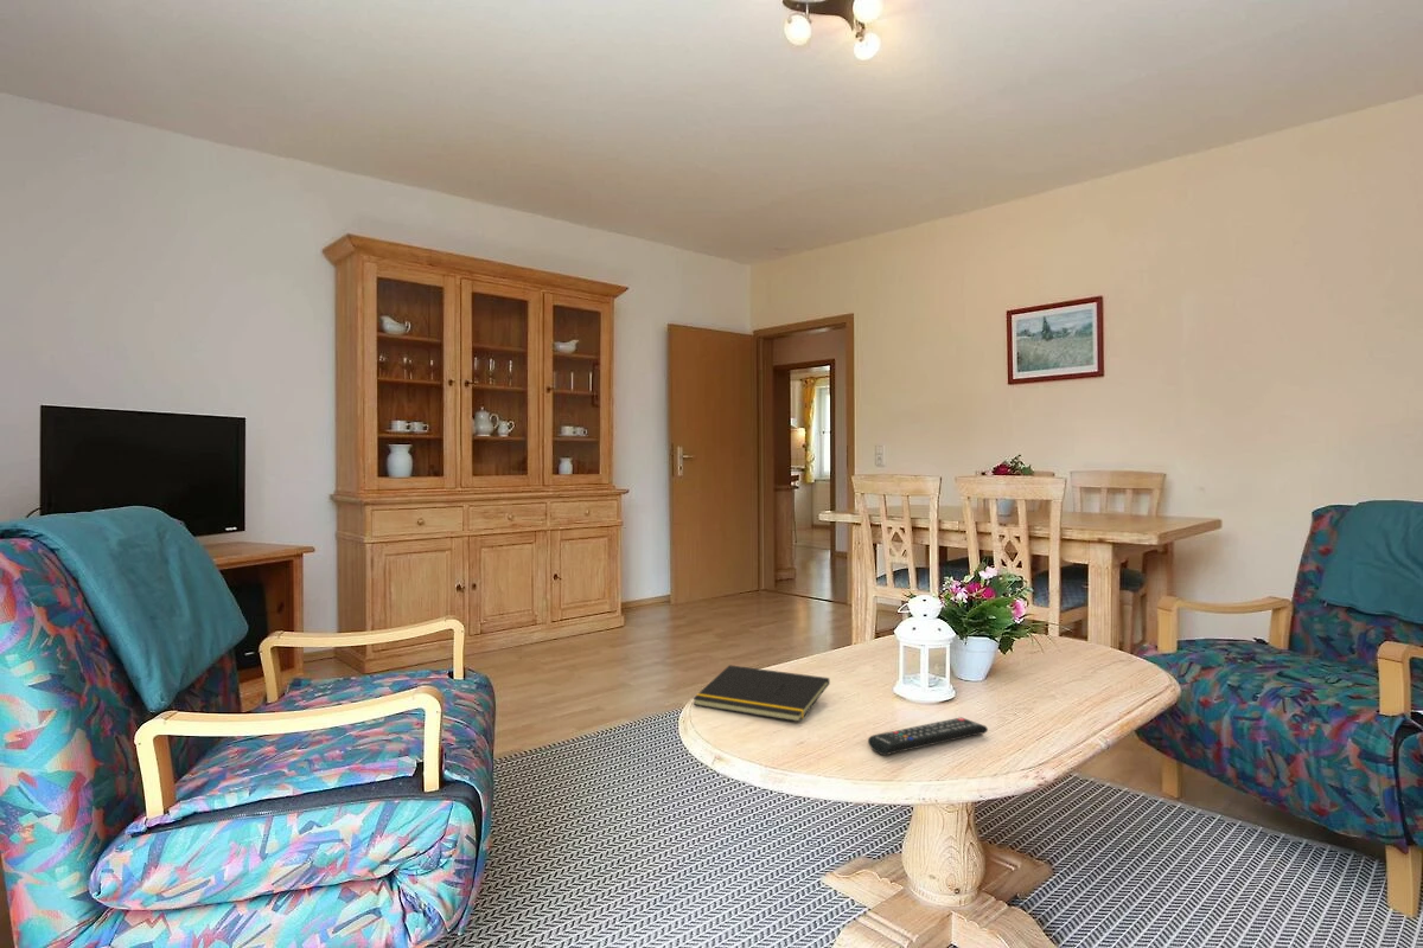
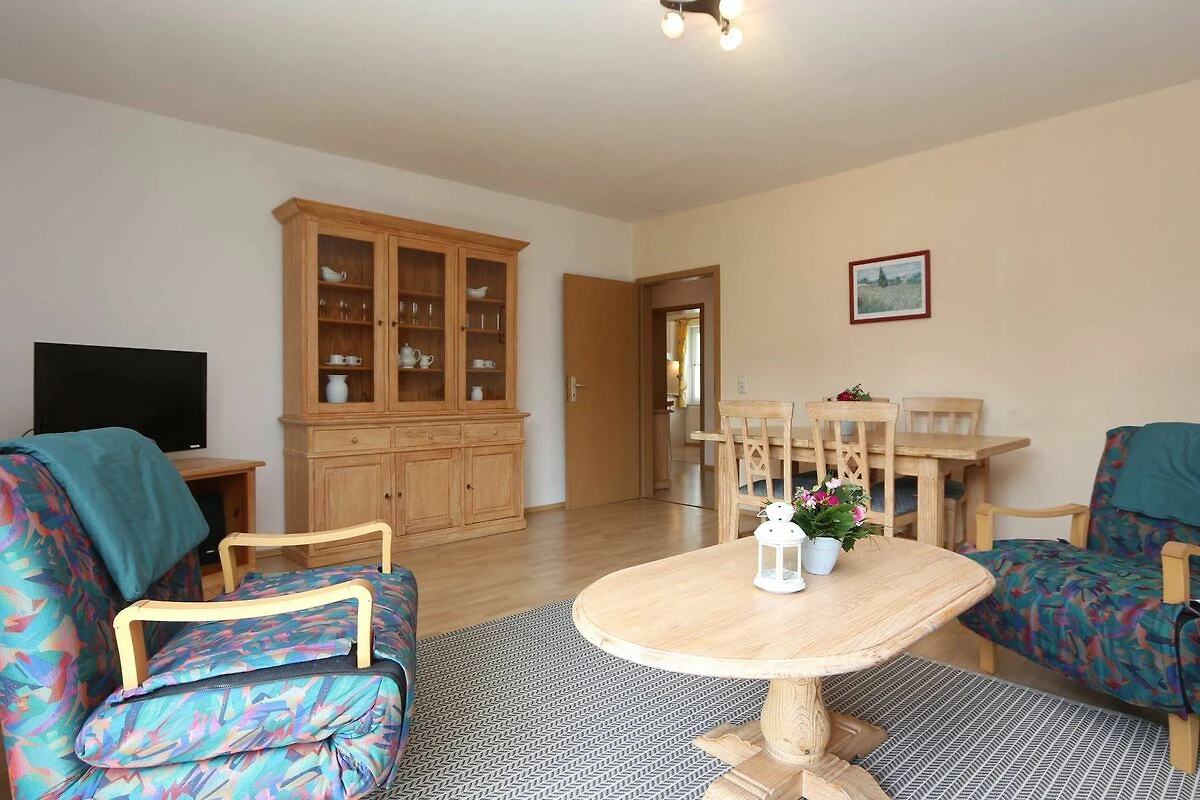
- notepad [691,664,831,723]
- remote control [867,717,989,756]
